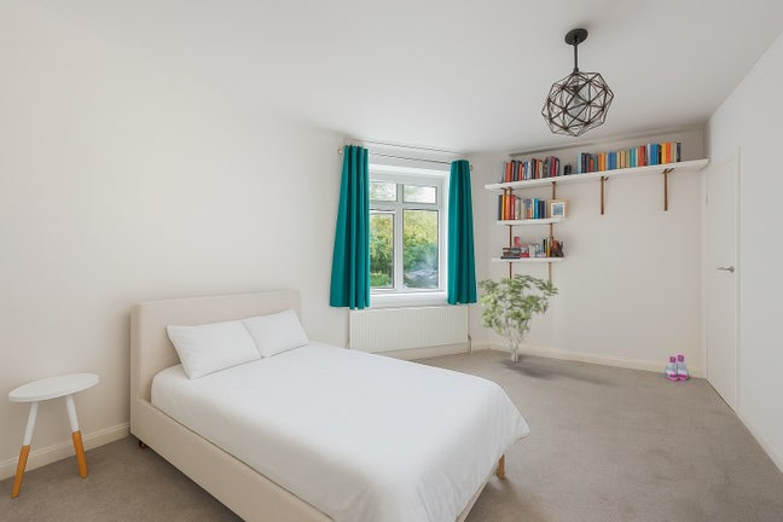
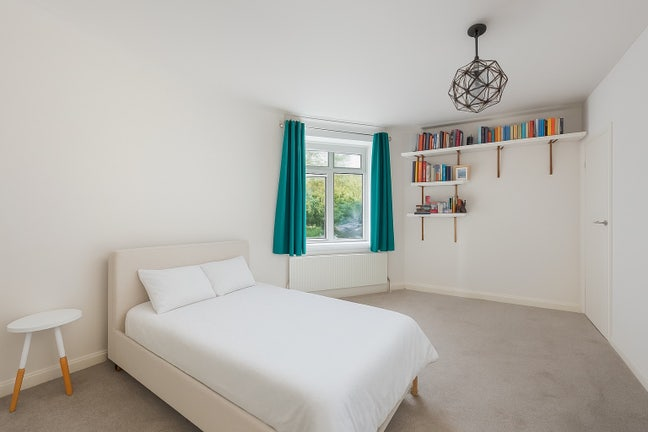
- boots [665,354,690,382]
- shrub [476,273,559,364]
